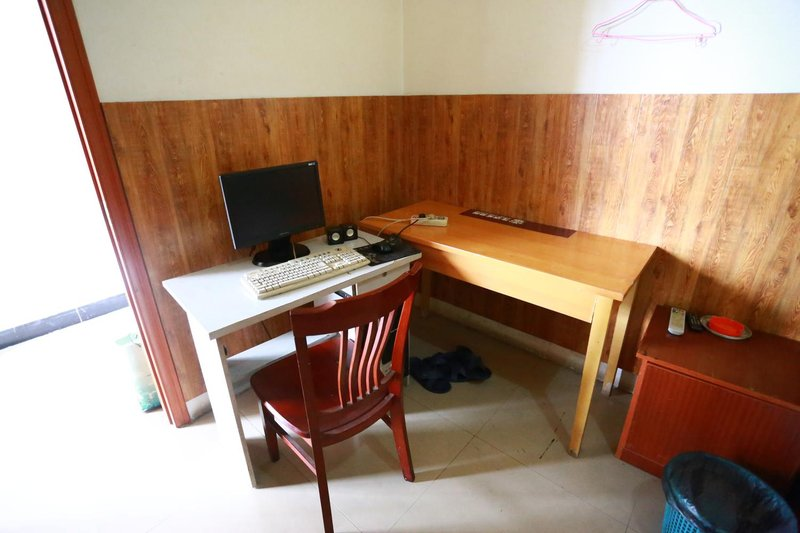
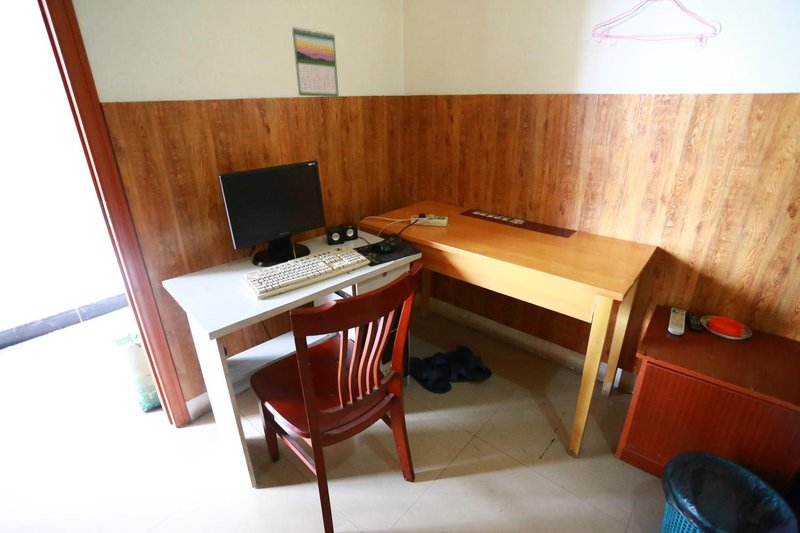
+ calendar [291,25,340,98]
